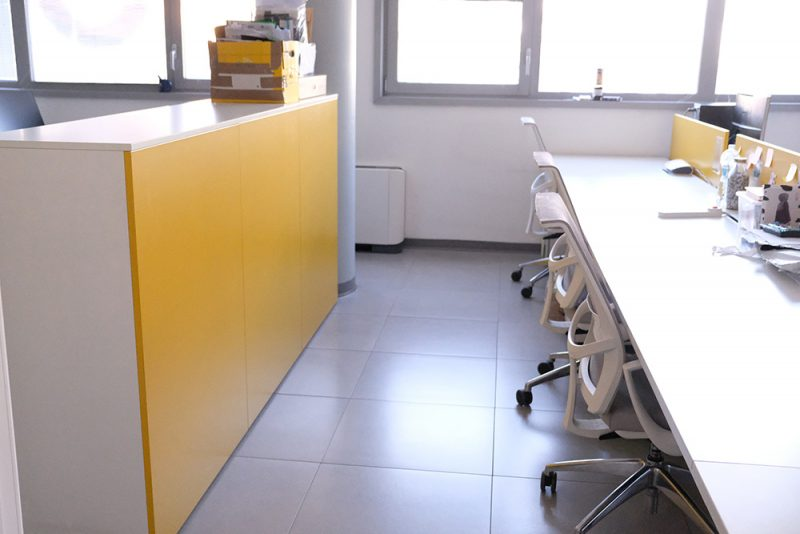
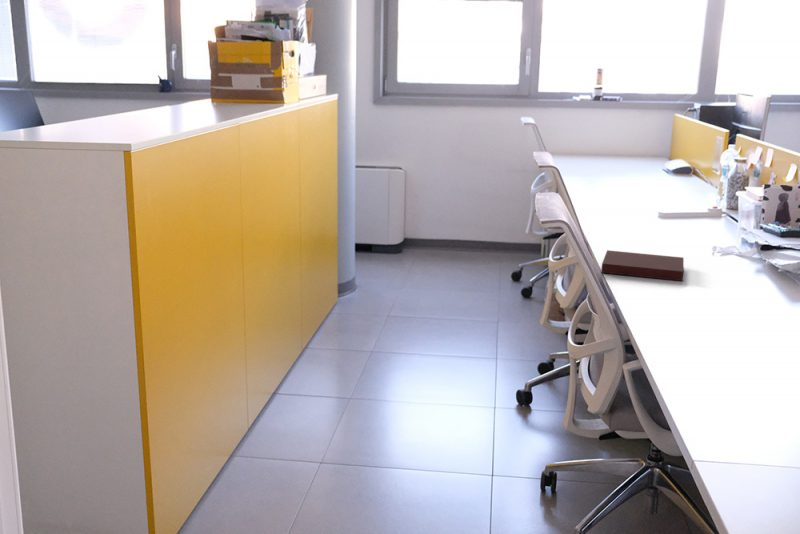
+ notebook [600,249,685,282]
